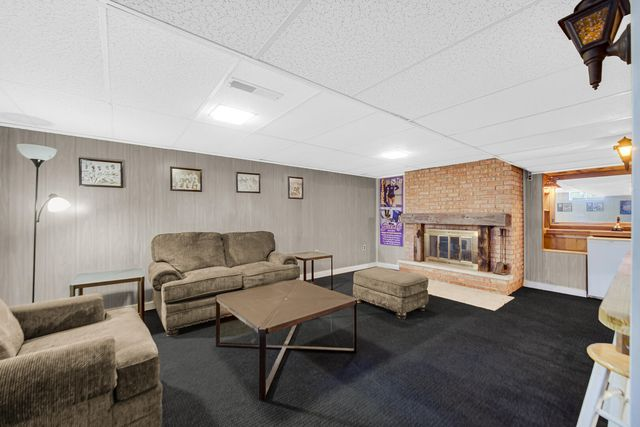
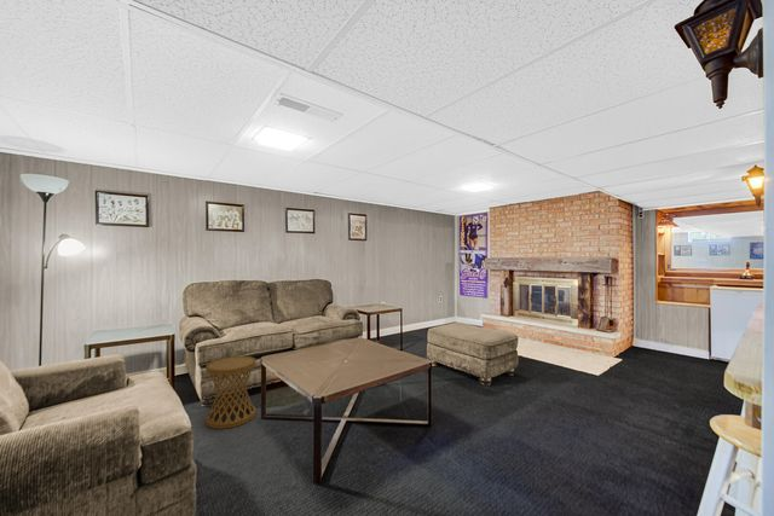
+ side table [204,355,258,430]
